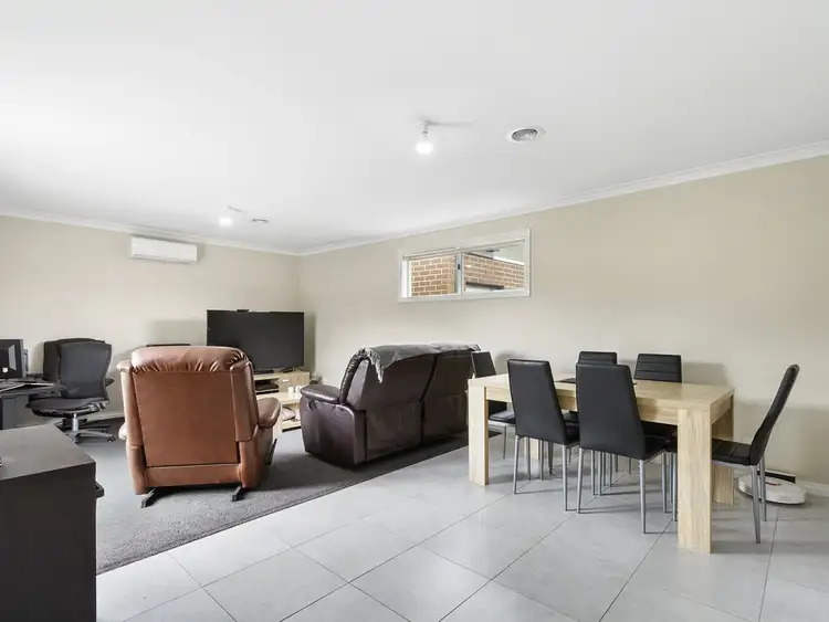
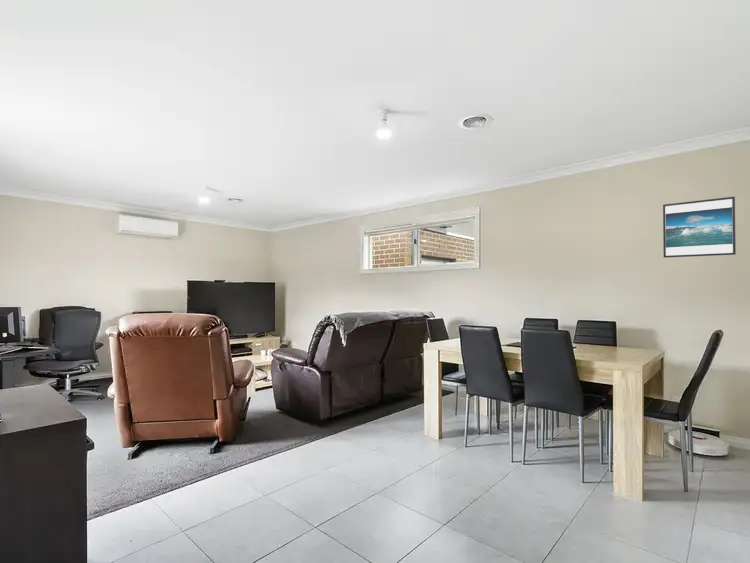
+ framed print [662,196,737,259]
